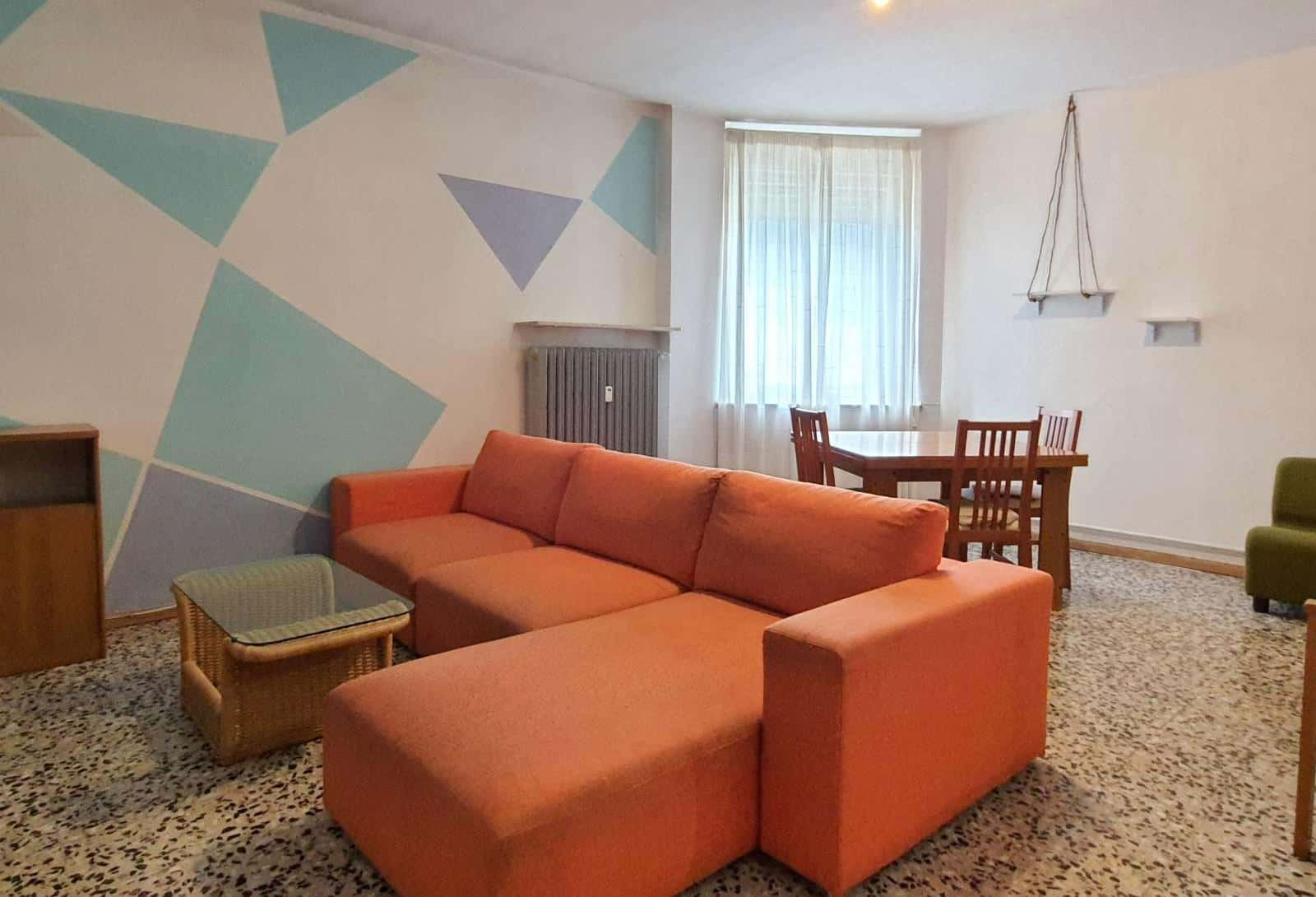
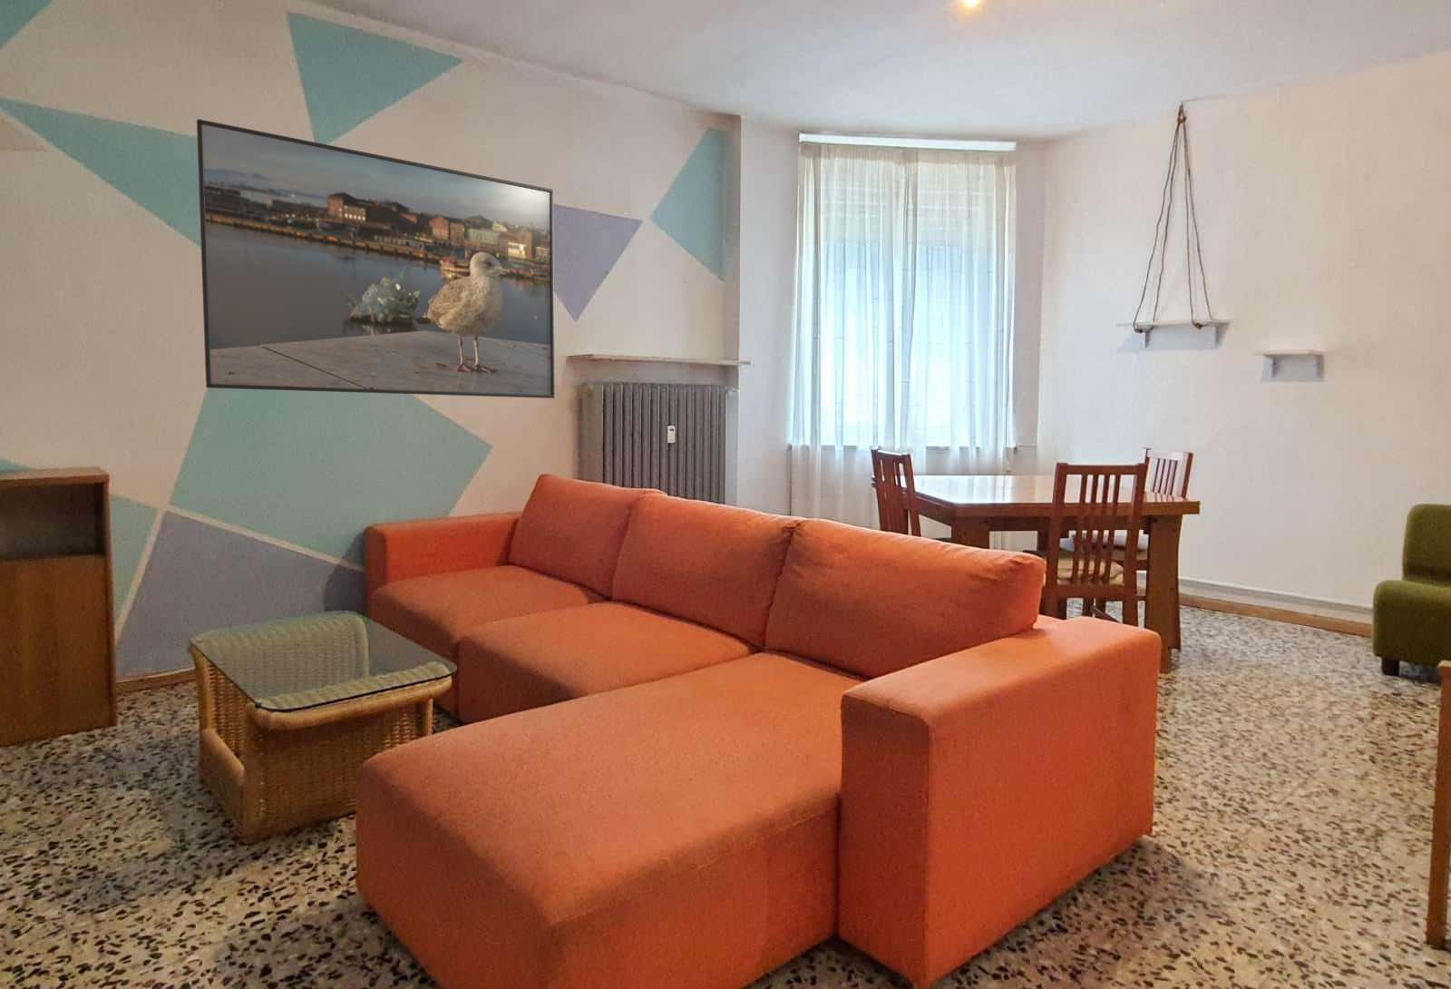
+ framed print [196,118,555,399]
